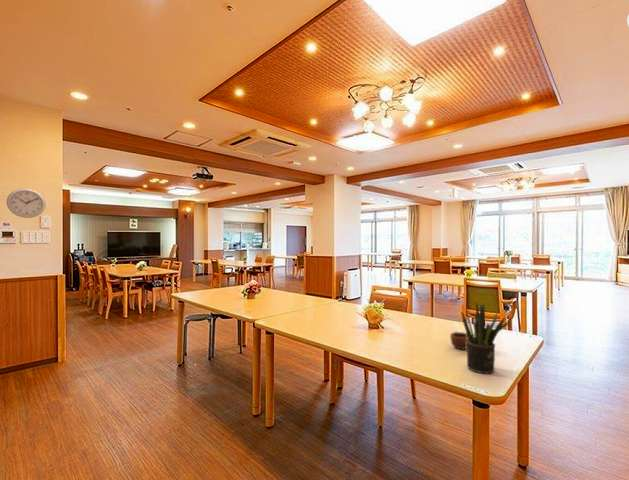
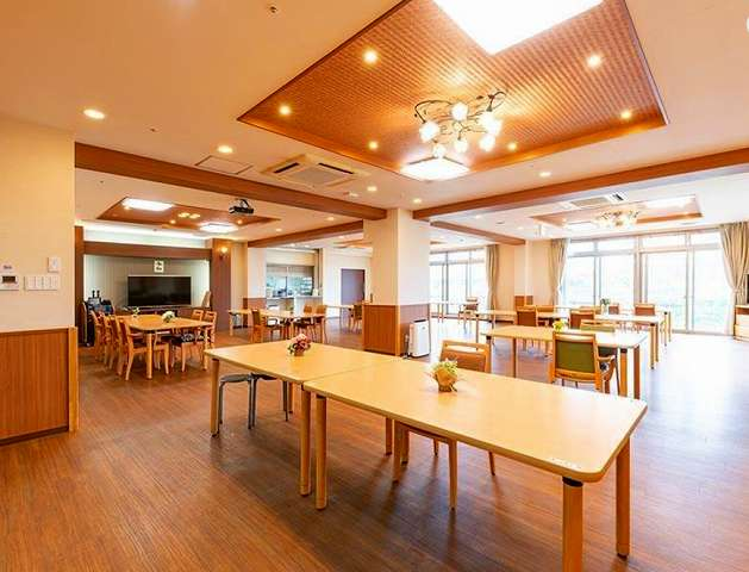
- mug [449,331,468,351]
- potted plant [460,301,513,374]
- wall clock [6,187,47,219]
